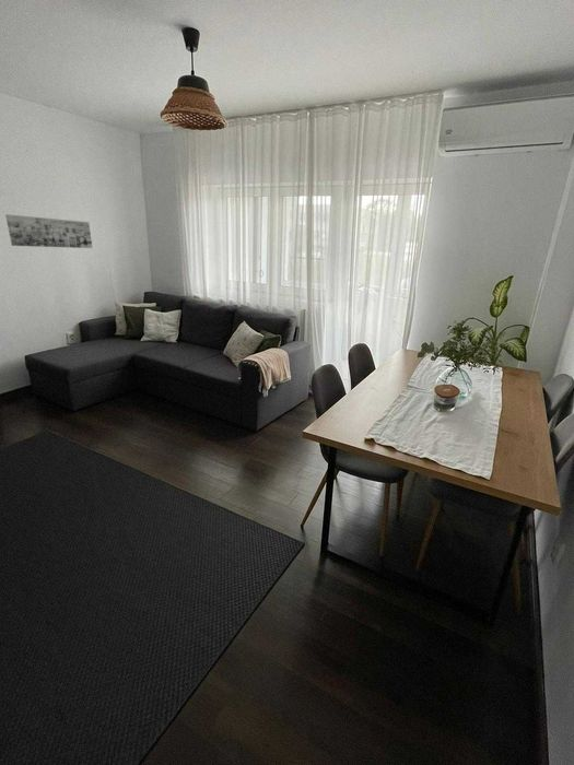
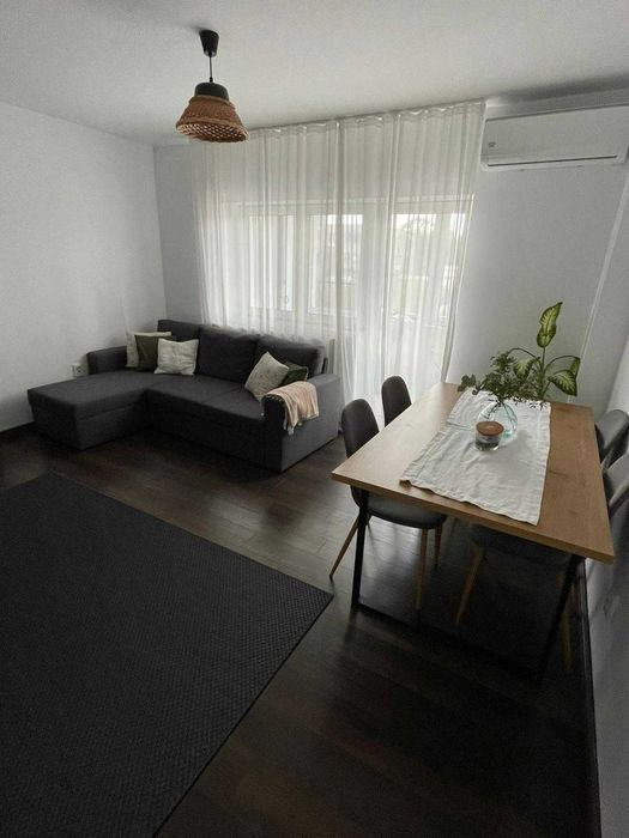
- wall art [4,213,94,249]
